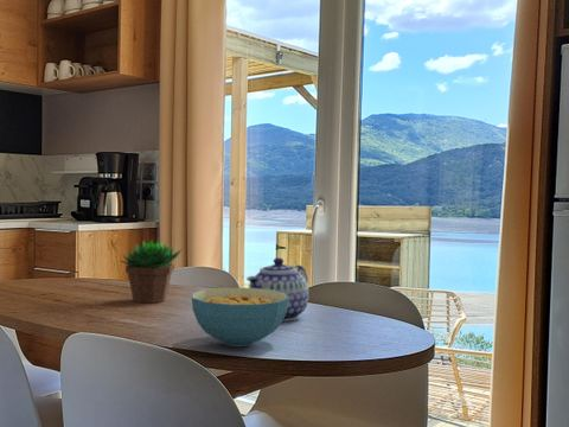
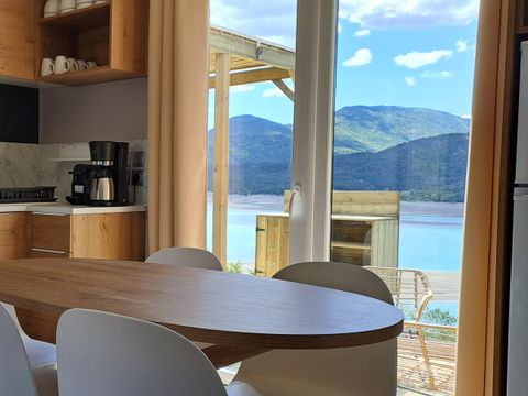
- cereal bowl [191,287,289,348]
- teapot [245,256,309,323]
- succulent plant [120,238,183,304]
